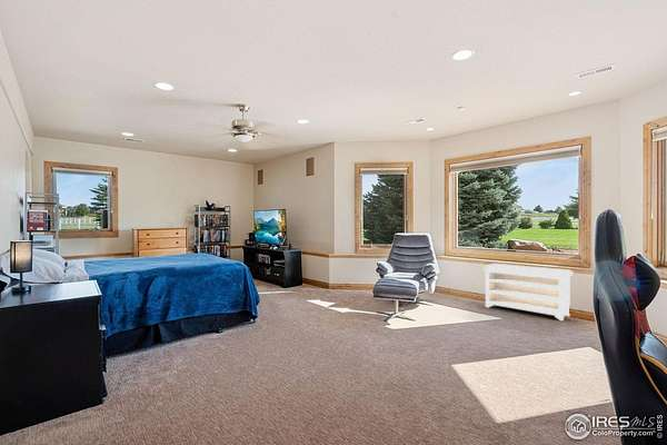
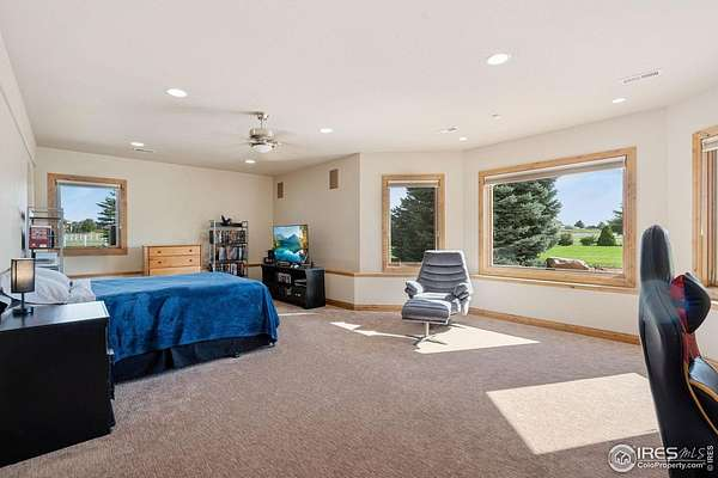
- bench [482,263,574,322]
